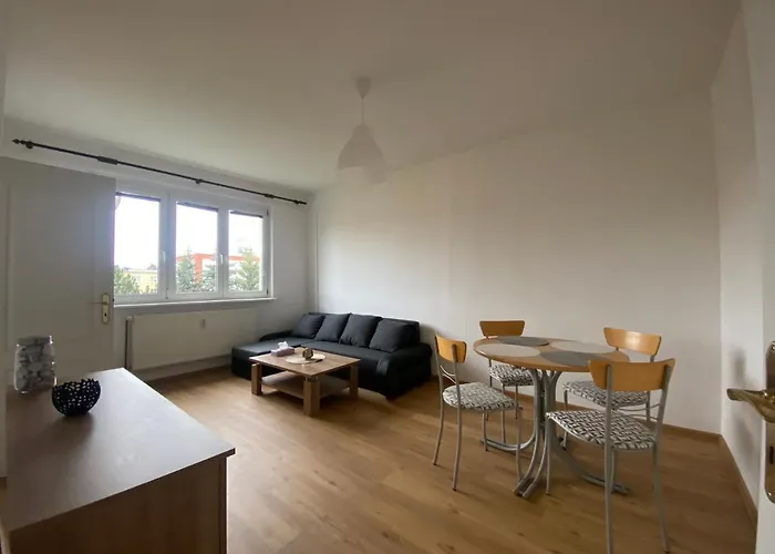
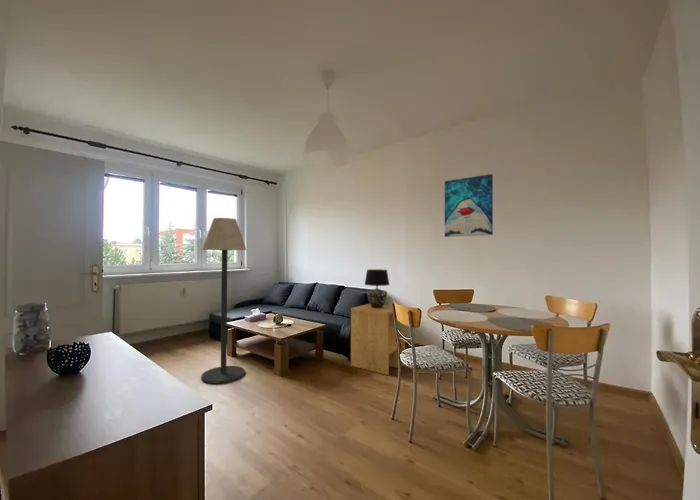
+ floor lamp [200,217,247,385]
+ wall art [444,173,494,238]
+ table lamp [363,268,391,308]
+ side table [350,303,406,376]
